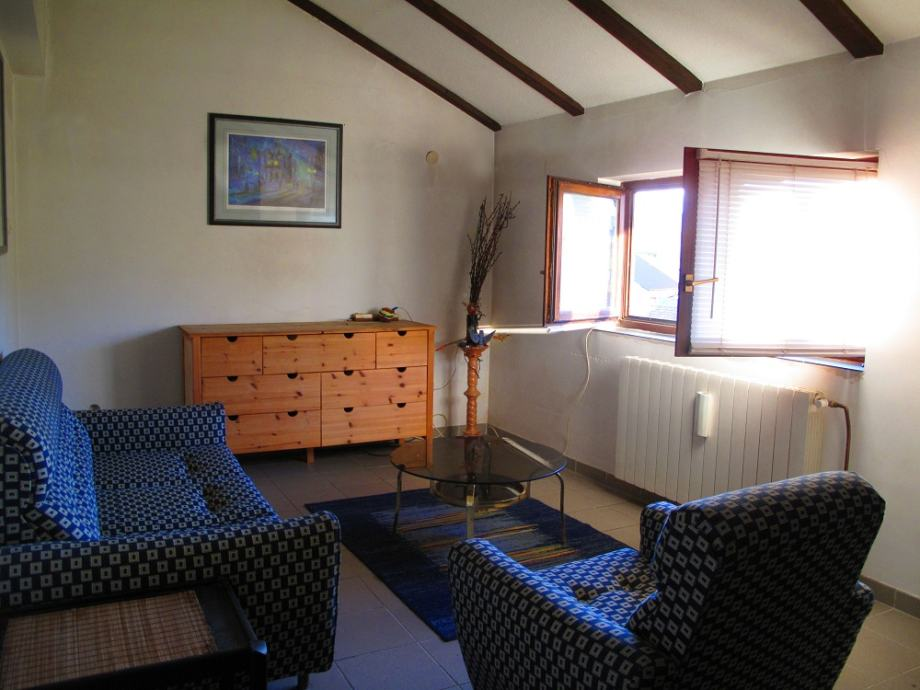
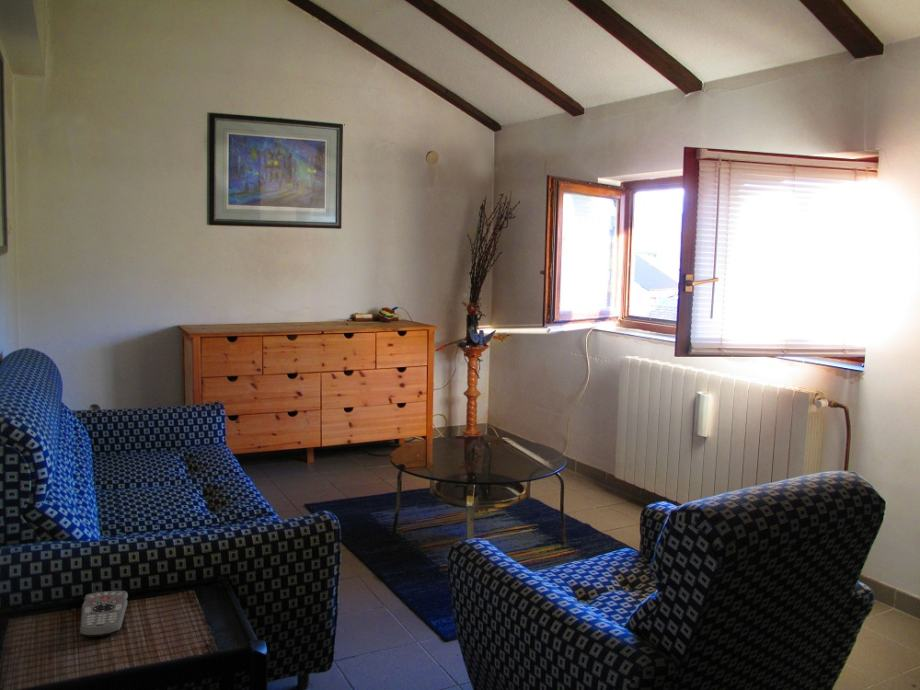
+ remote control [79,590,129,638]
